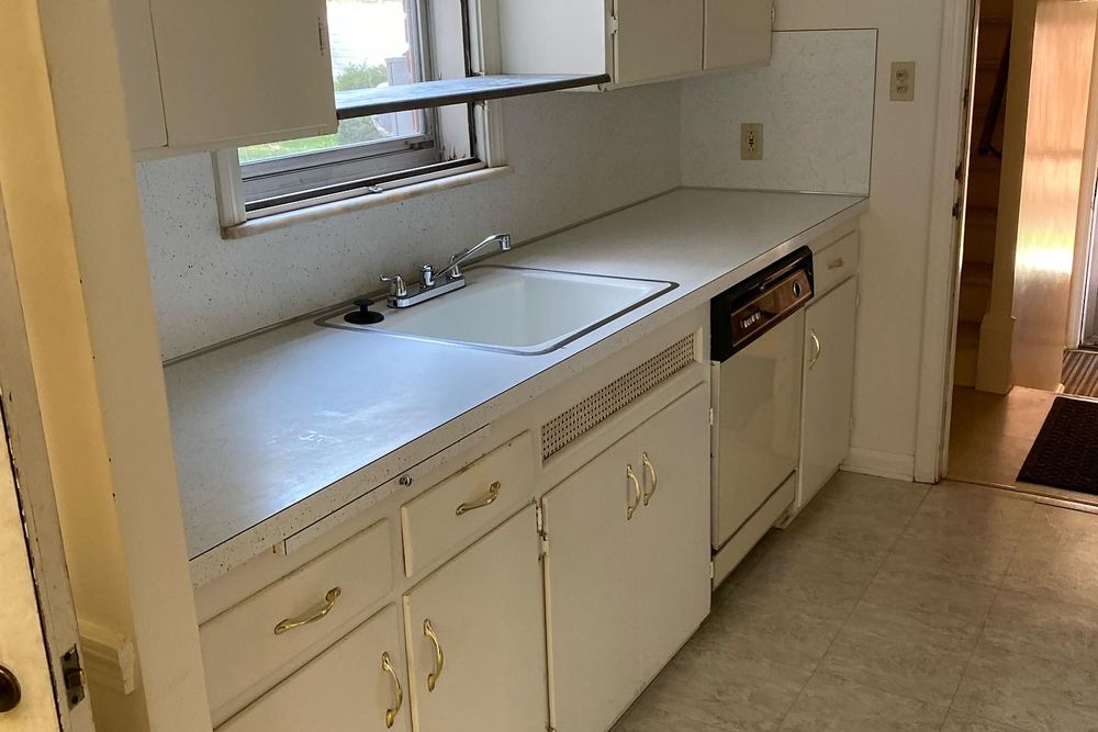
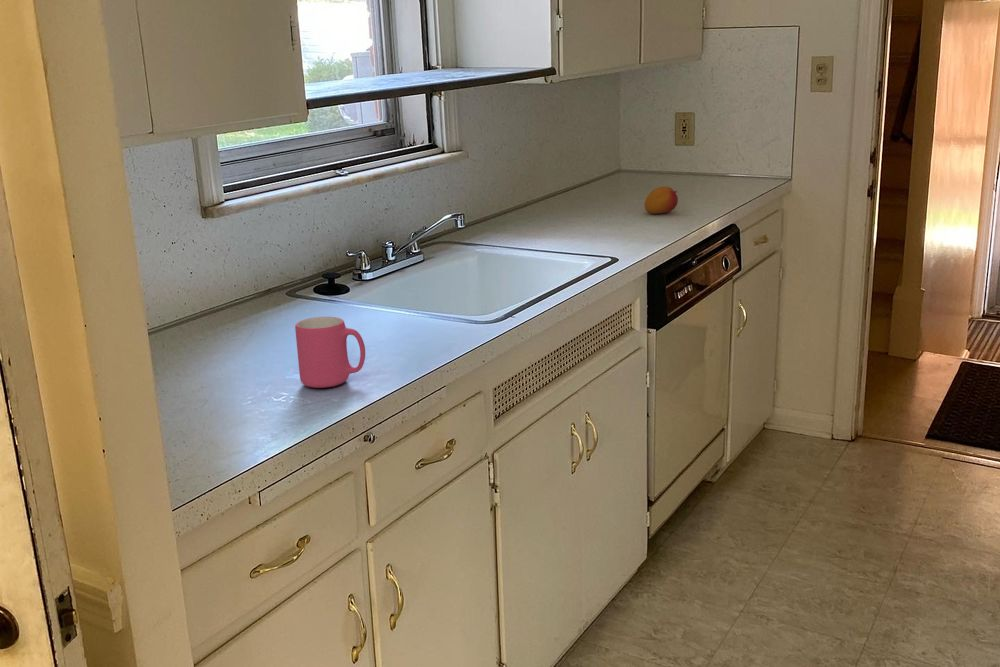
+ fruit [644,185,679,215]
+ mug [294,316,366,389]
